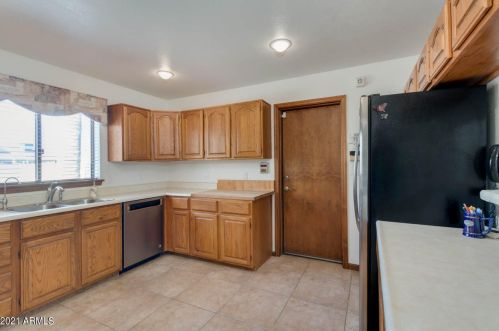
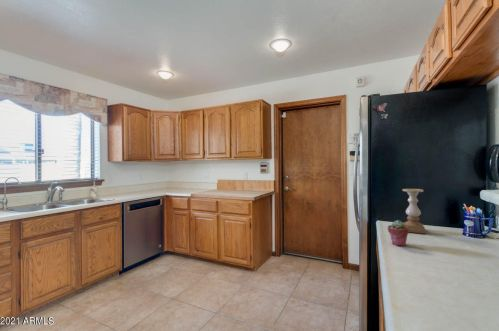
+ candle holder [401,188,427,235]
+ potted succulent [387,219,410,247]
